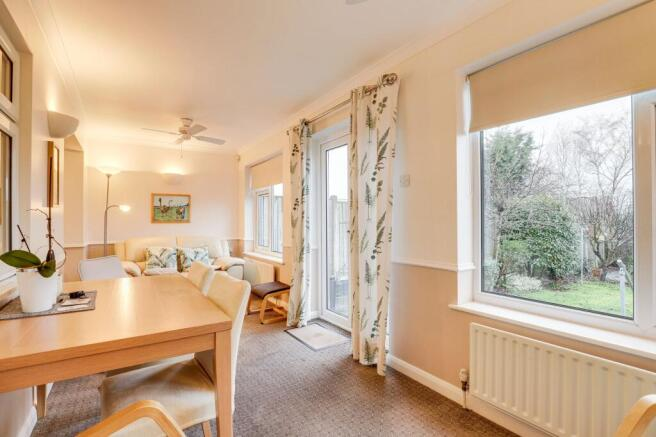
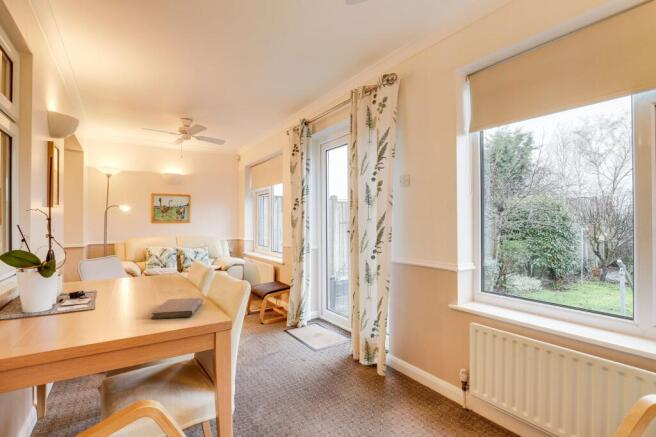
+ notebook [150,297,204,320]
